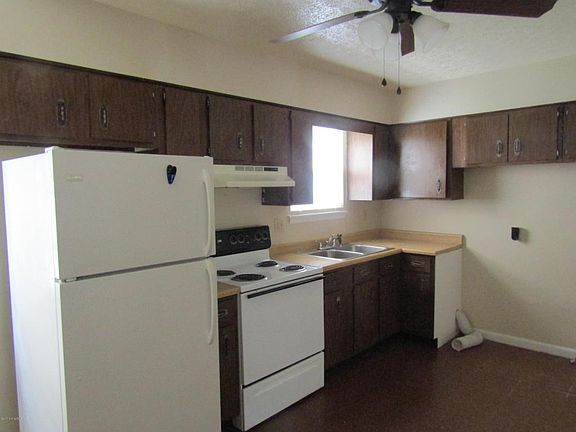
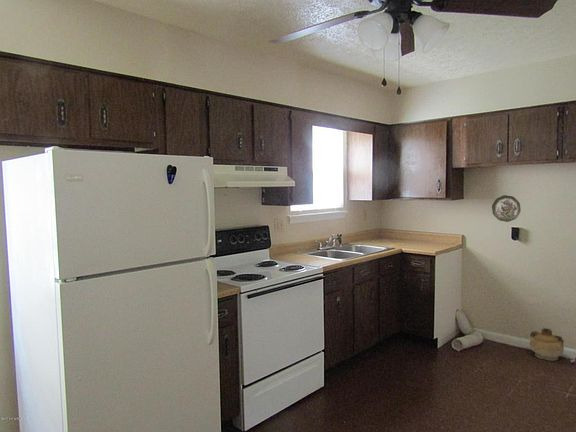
+ decorative plate [491,194,522,223]
+ ceramic jug [529,327,565,362]
